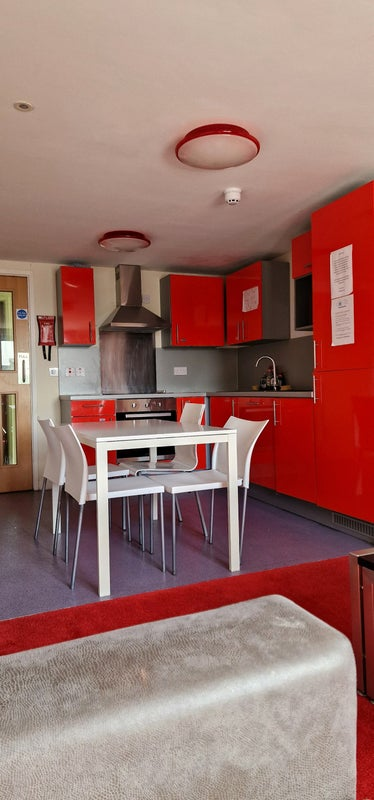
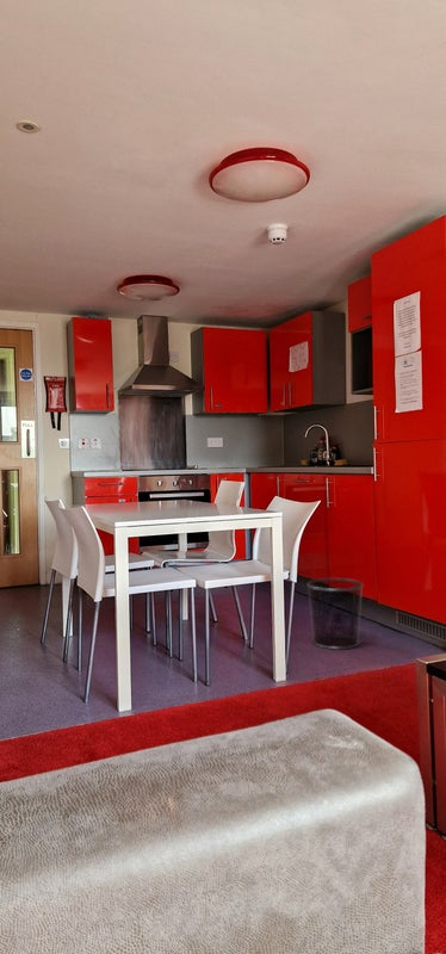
+ waste bin [305,577,365,651]
